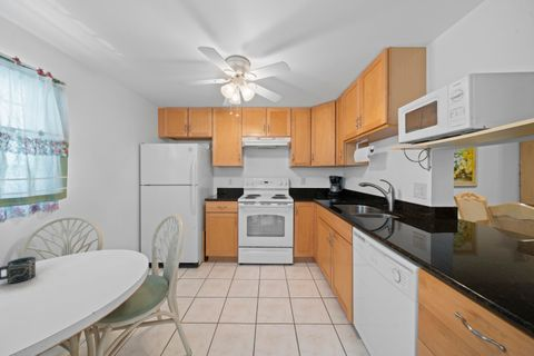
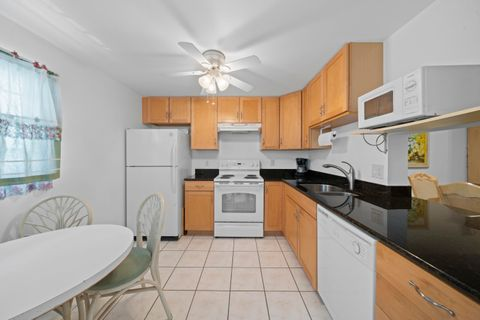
- cup [0,256,37,285]
